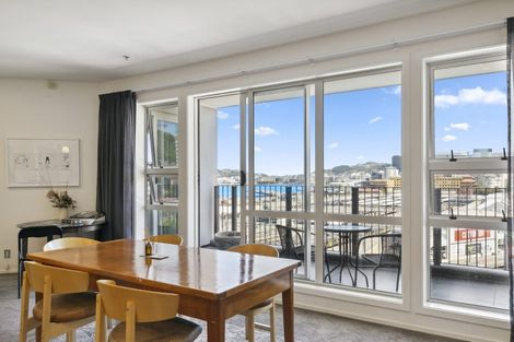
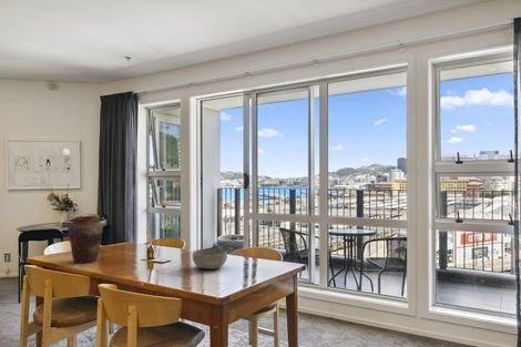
+ vase [67,215,104,264]
+ bowl [192,247,228,271]
